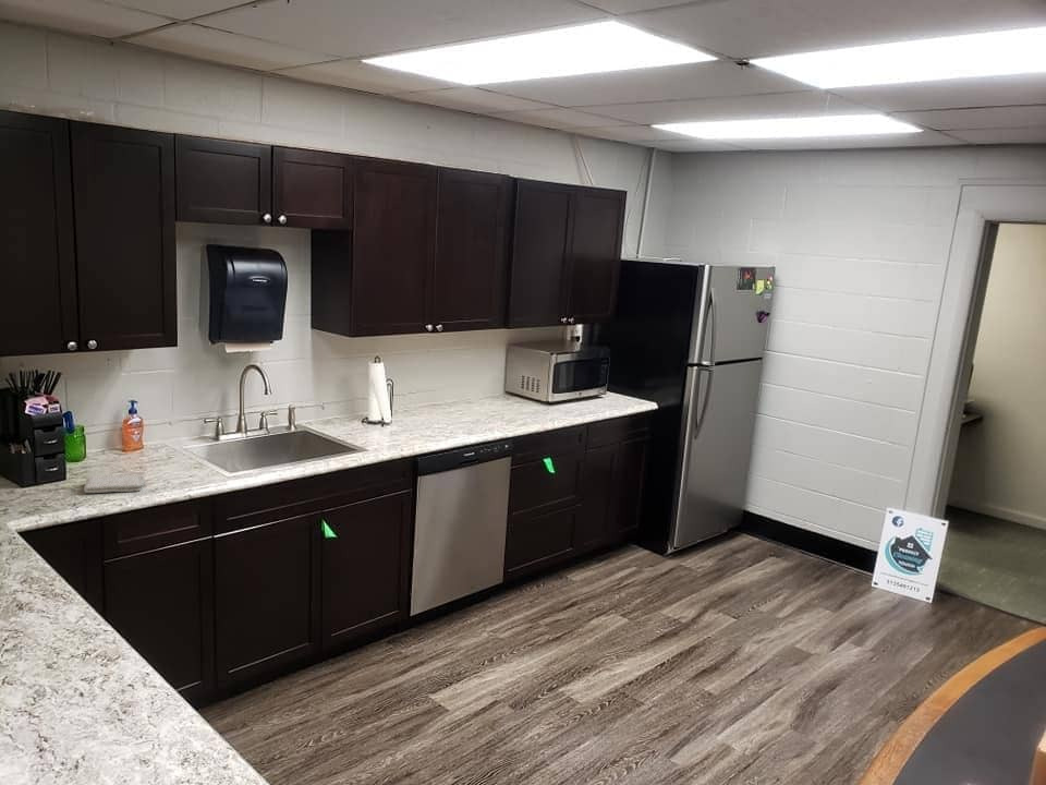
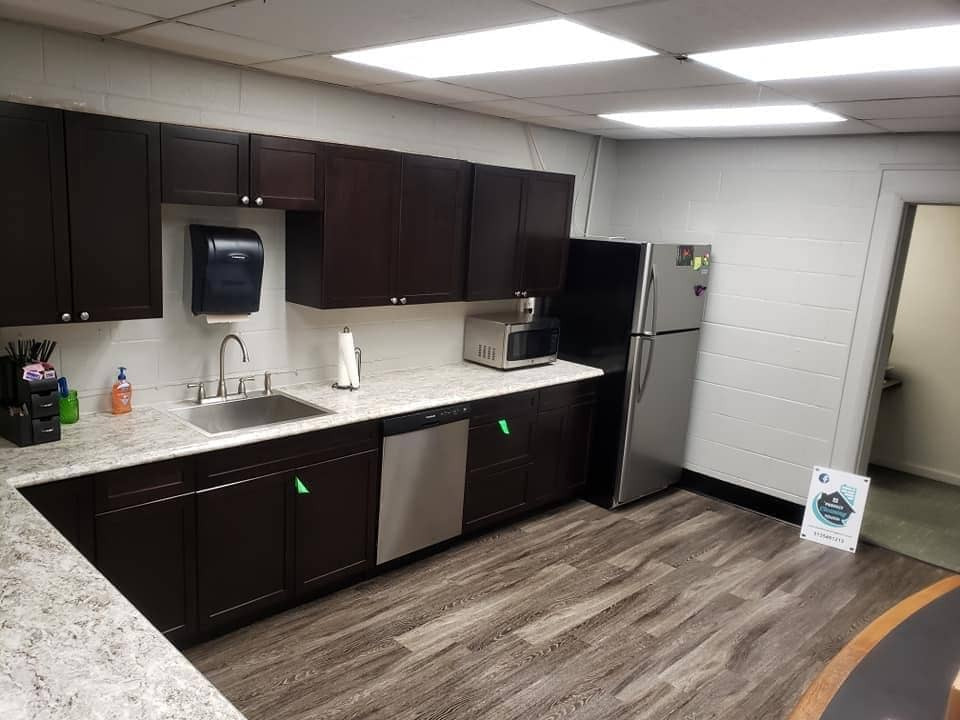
- washcloth [83,473,146,494]
